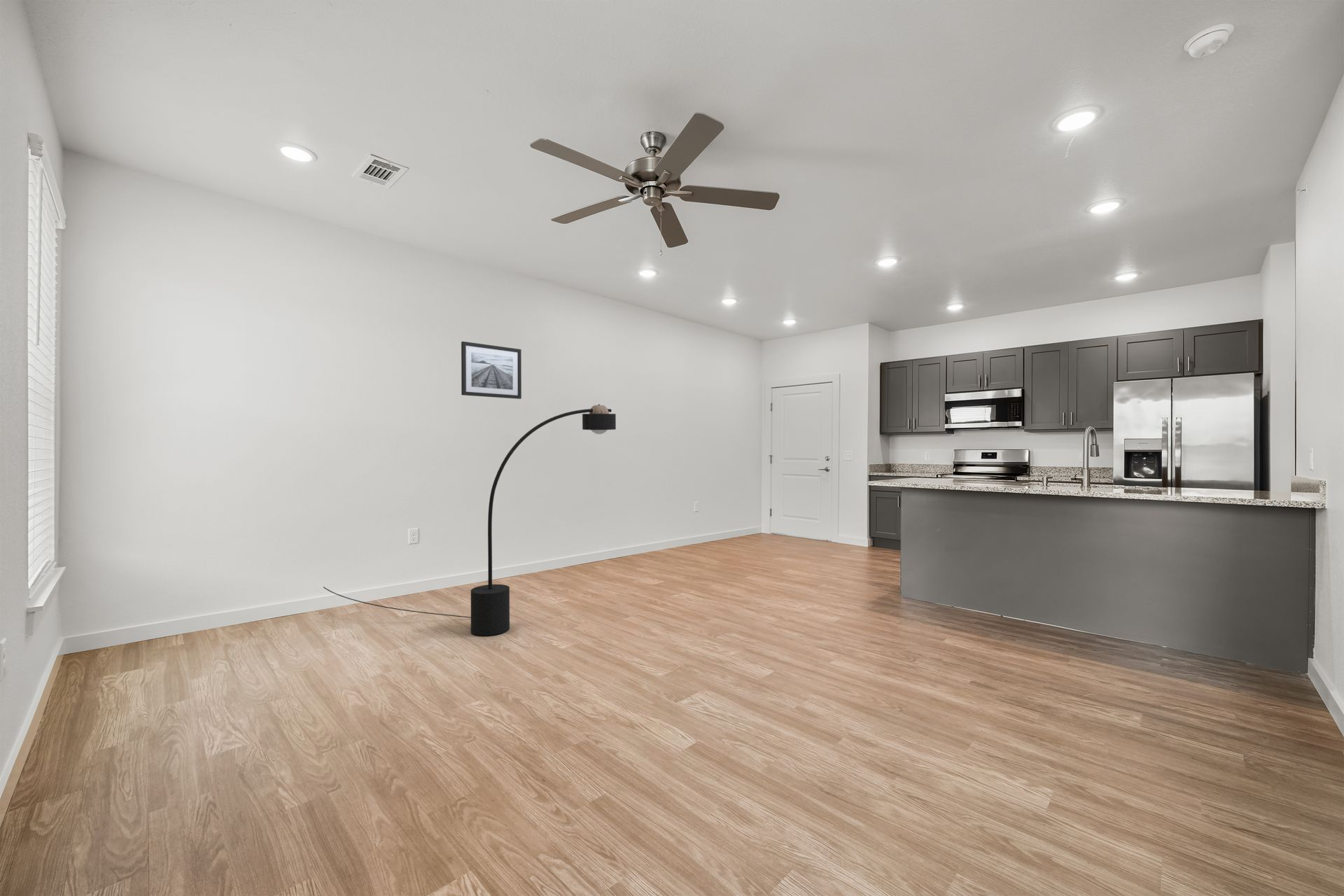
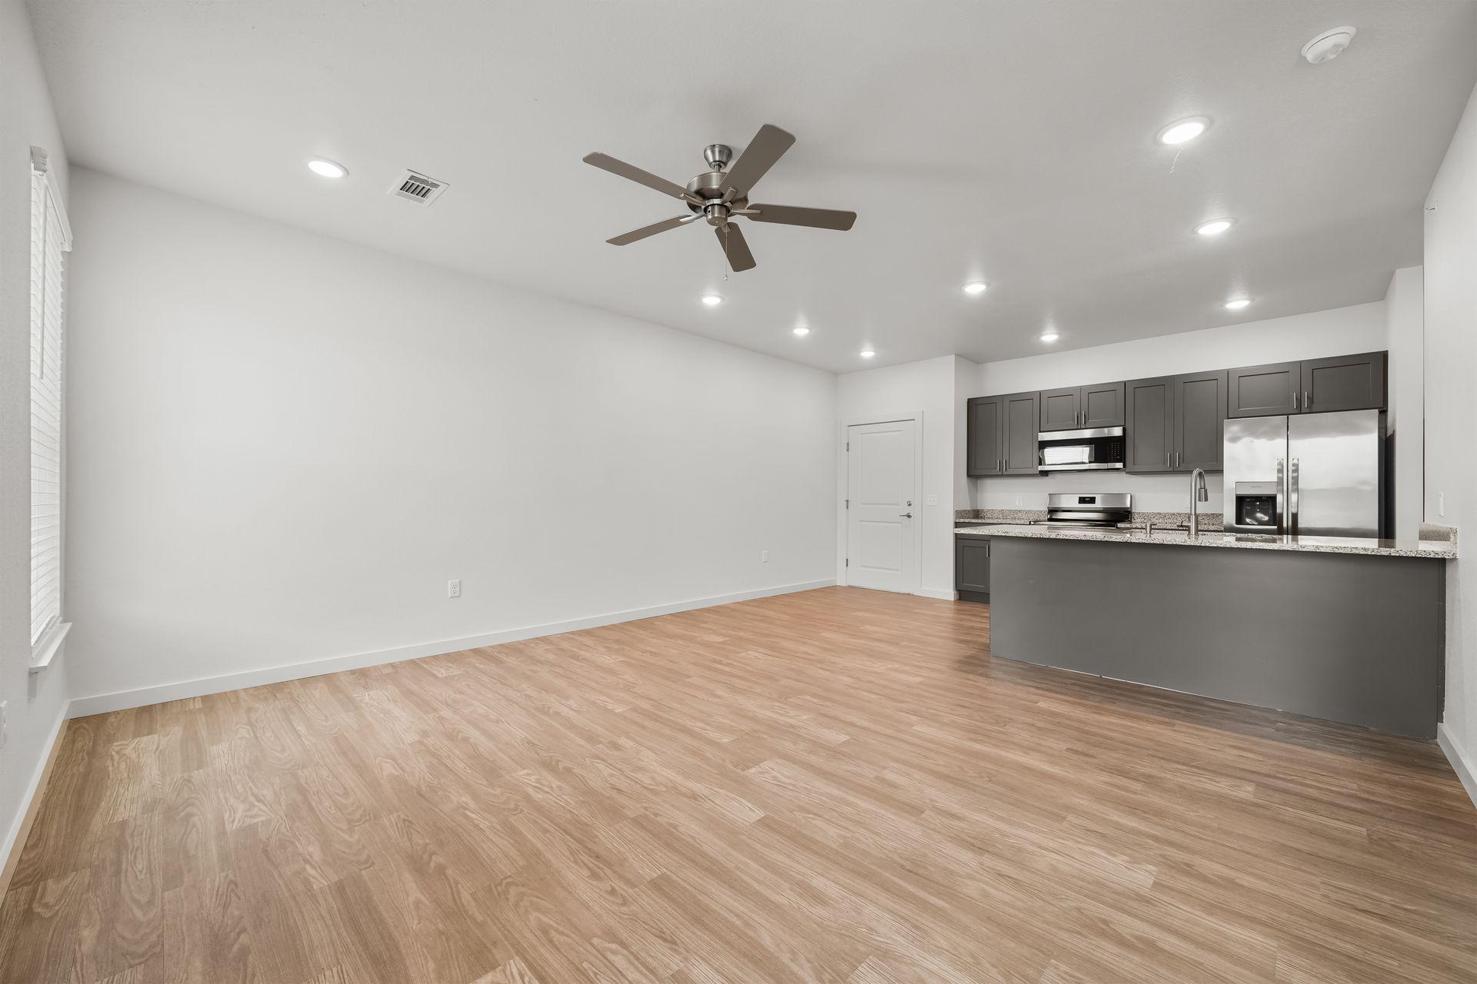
- wall art [461,341,522,400]
- floor lamp [323,404,617,636]
